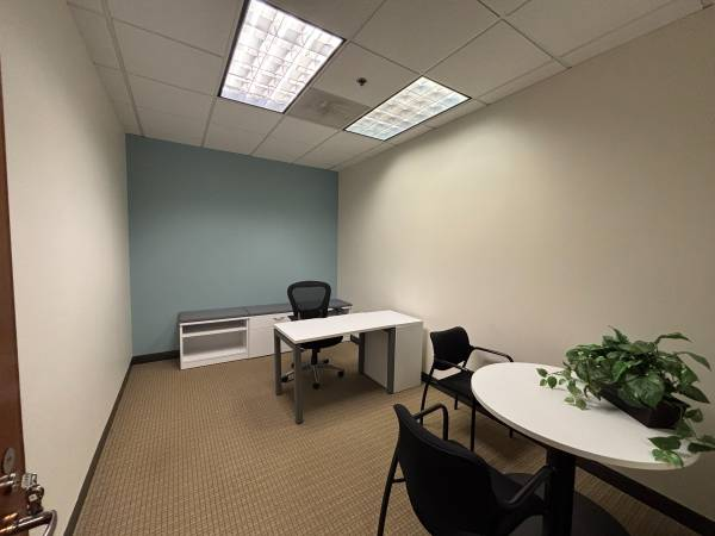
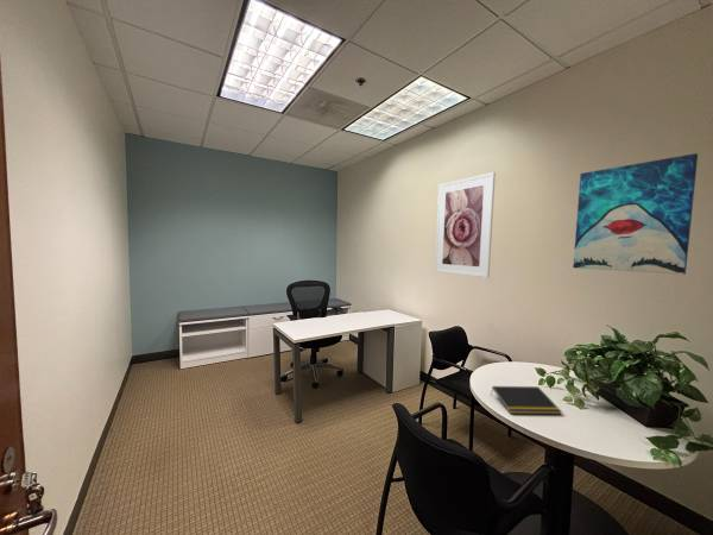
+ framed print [434,171,497,279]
+ wall art [572,152,699,276]
+ notepad [490,385,562,415]
